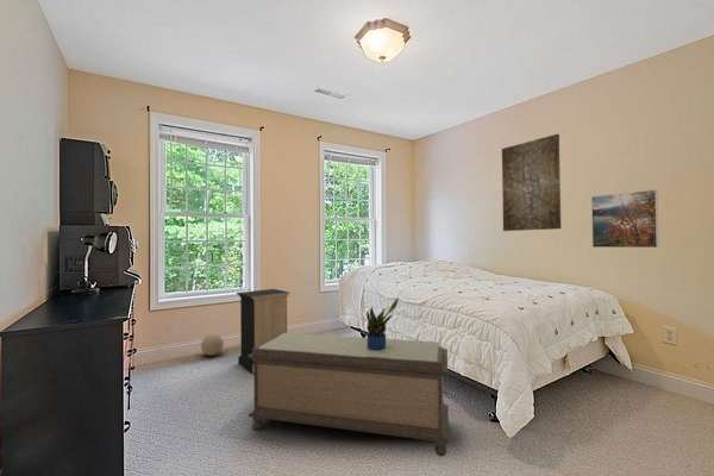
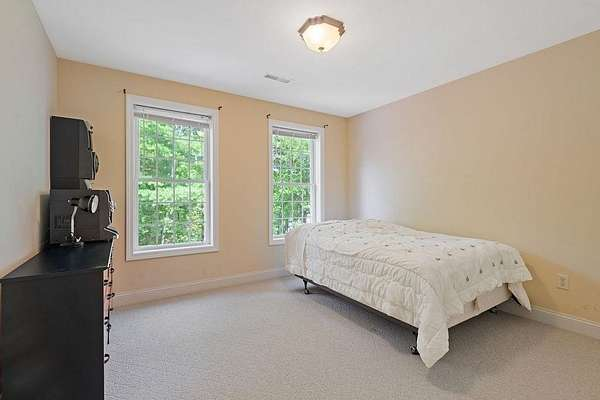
- bench [248,332,450,457]
- wall art [501,133,562,232]
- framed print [590,189,660,249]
- nightstand [236,288,290,374]
- ball [200,333,225,357]
- potted plant [365,298,400,350]
